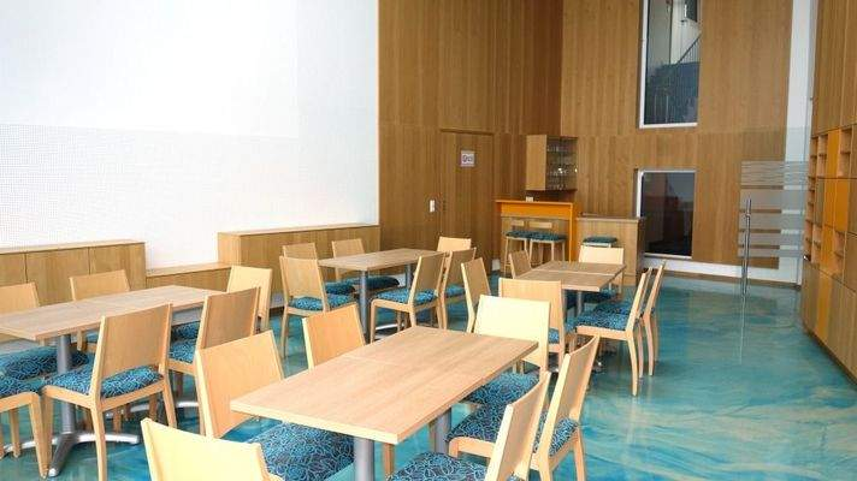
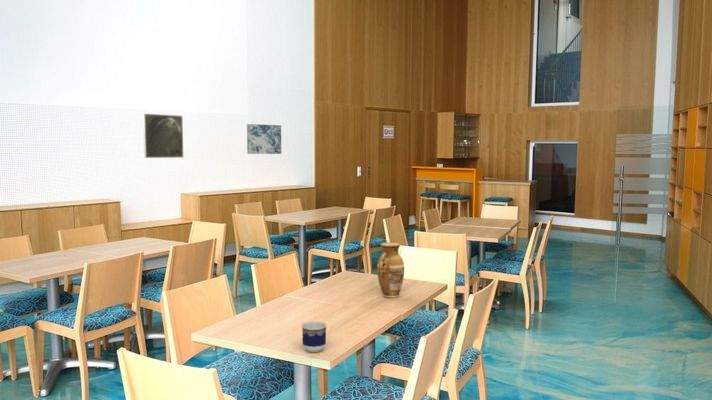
+ wall art [246,123,282,155]
+ cup [301,320,328,353]
+ vase [376,241,405,299]
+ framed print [142,113,184,159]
